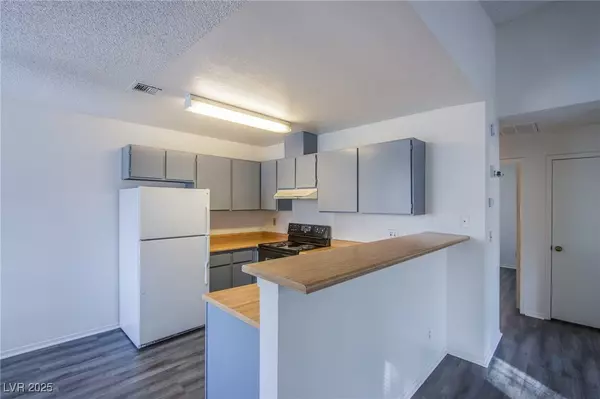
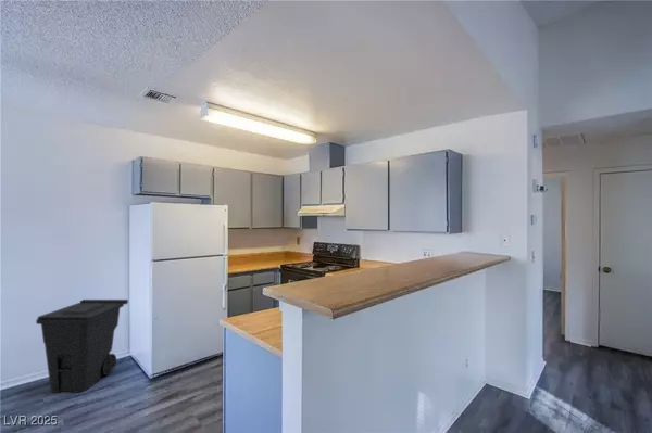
+ trash can [35,298,129,394]
